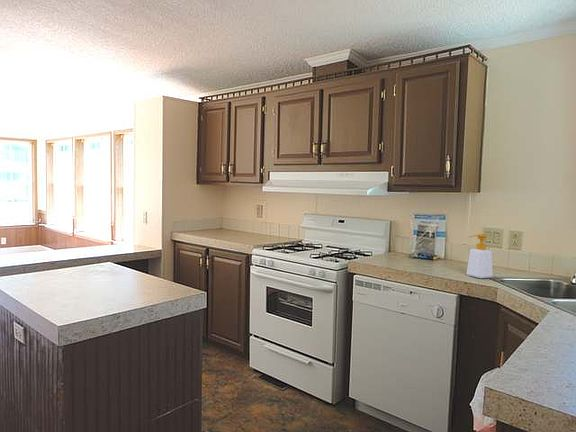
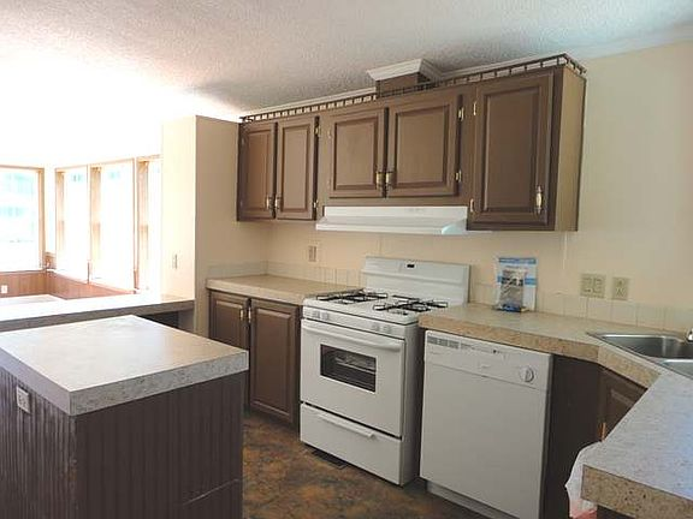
- soap bottle [466,233,494,279]
